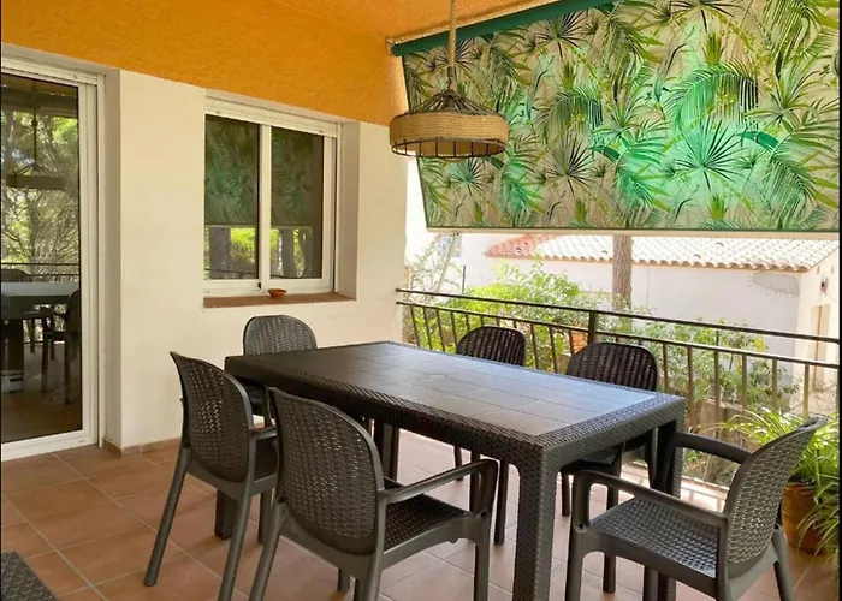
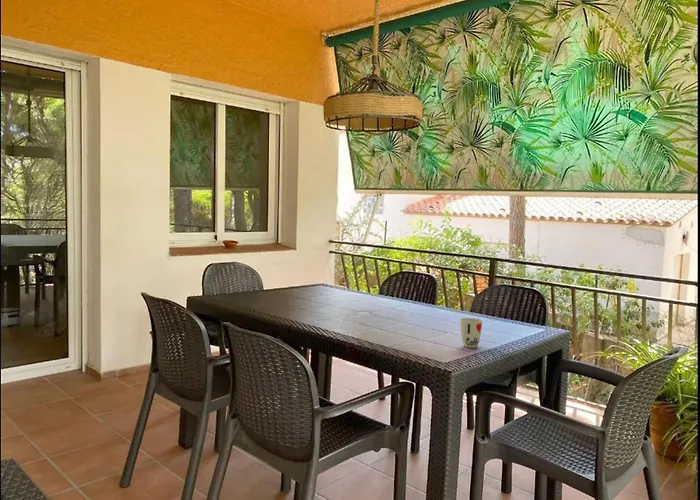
+ cup [459,317,483,349]
